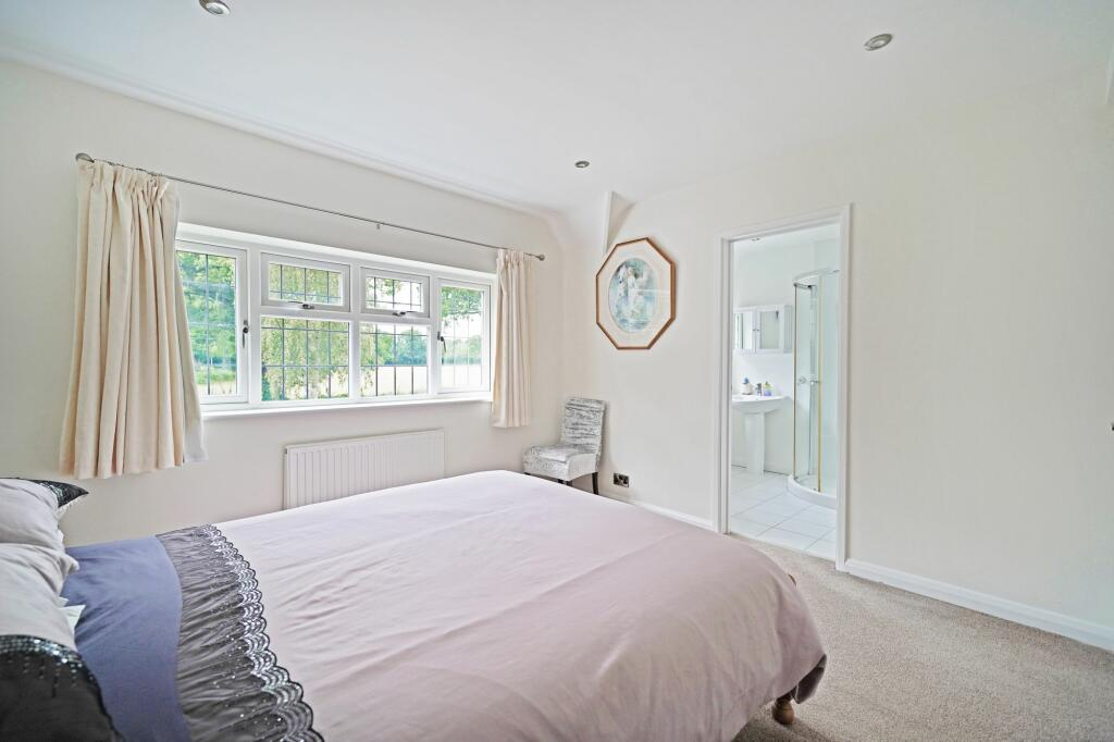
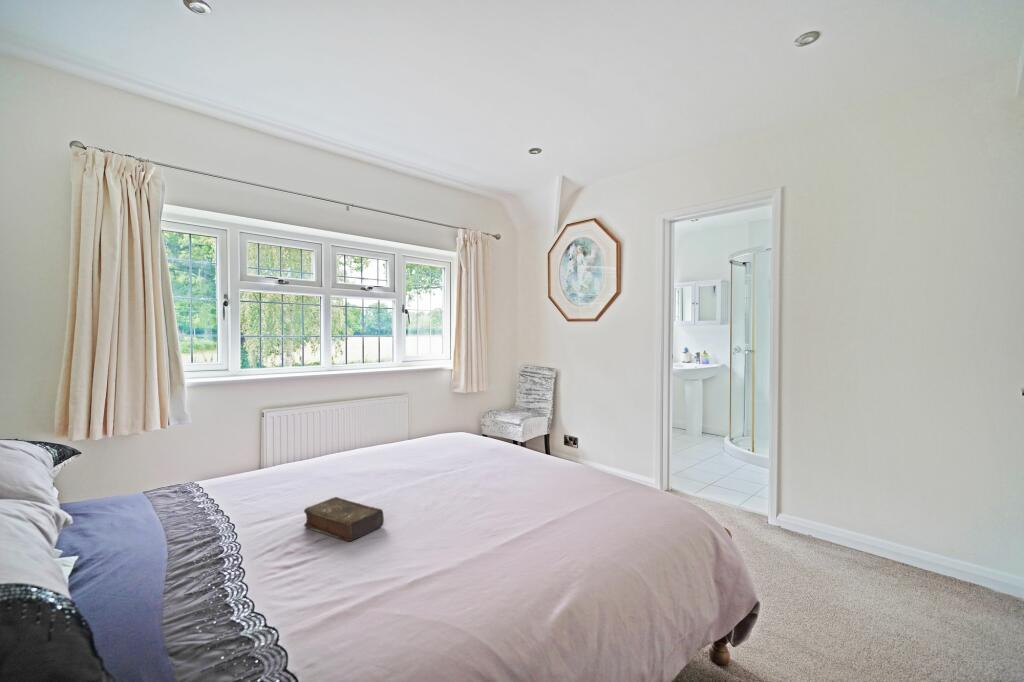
+ book [303,496,385,542]
